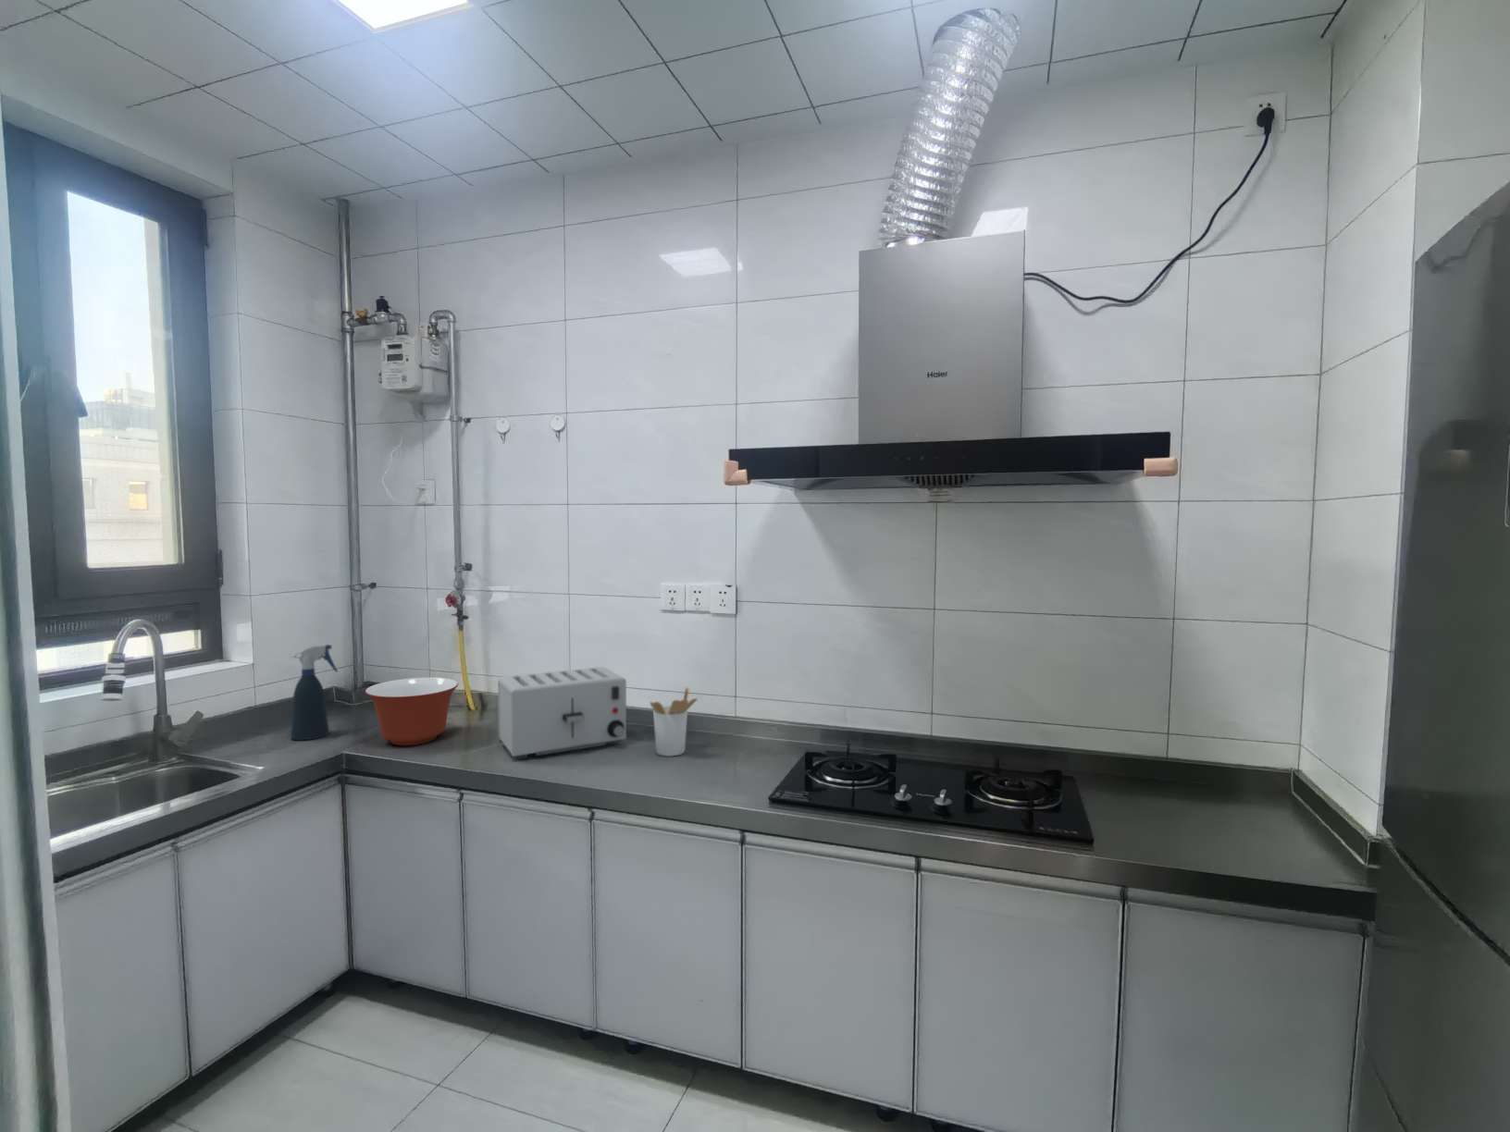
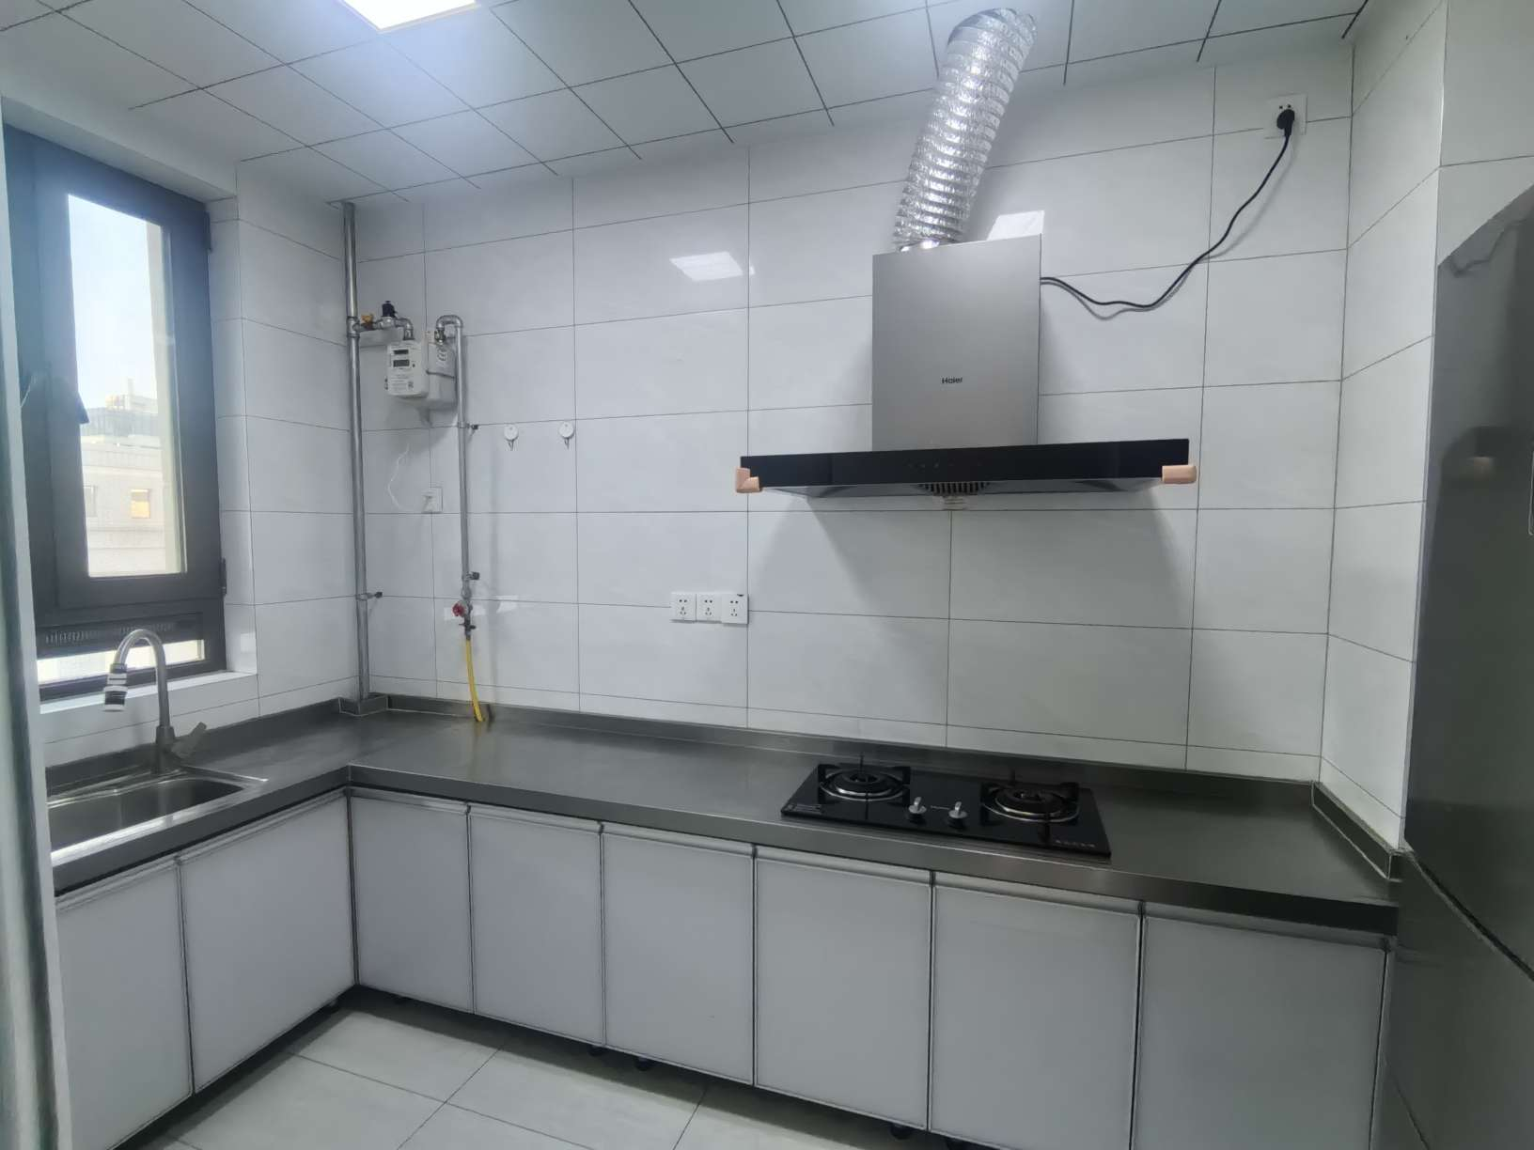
- utensil holder [649,686,699,757]
- toaster [497,666,628,760]
- mixing bowl [365,677,459,747]
- spray bottle [289,643,339,742]
